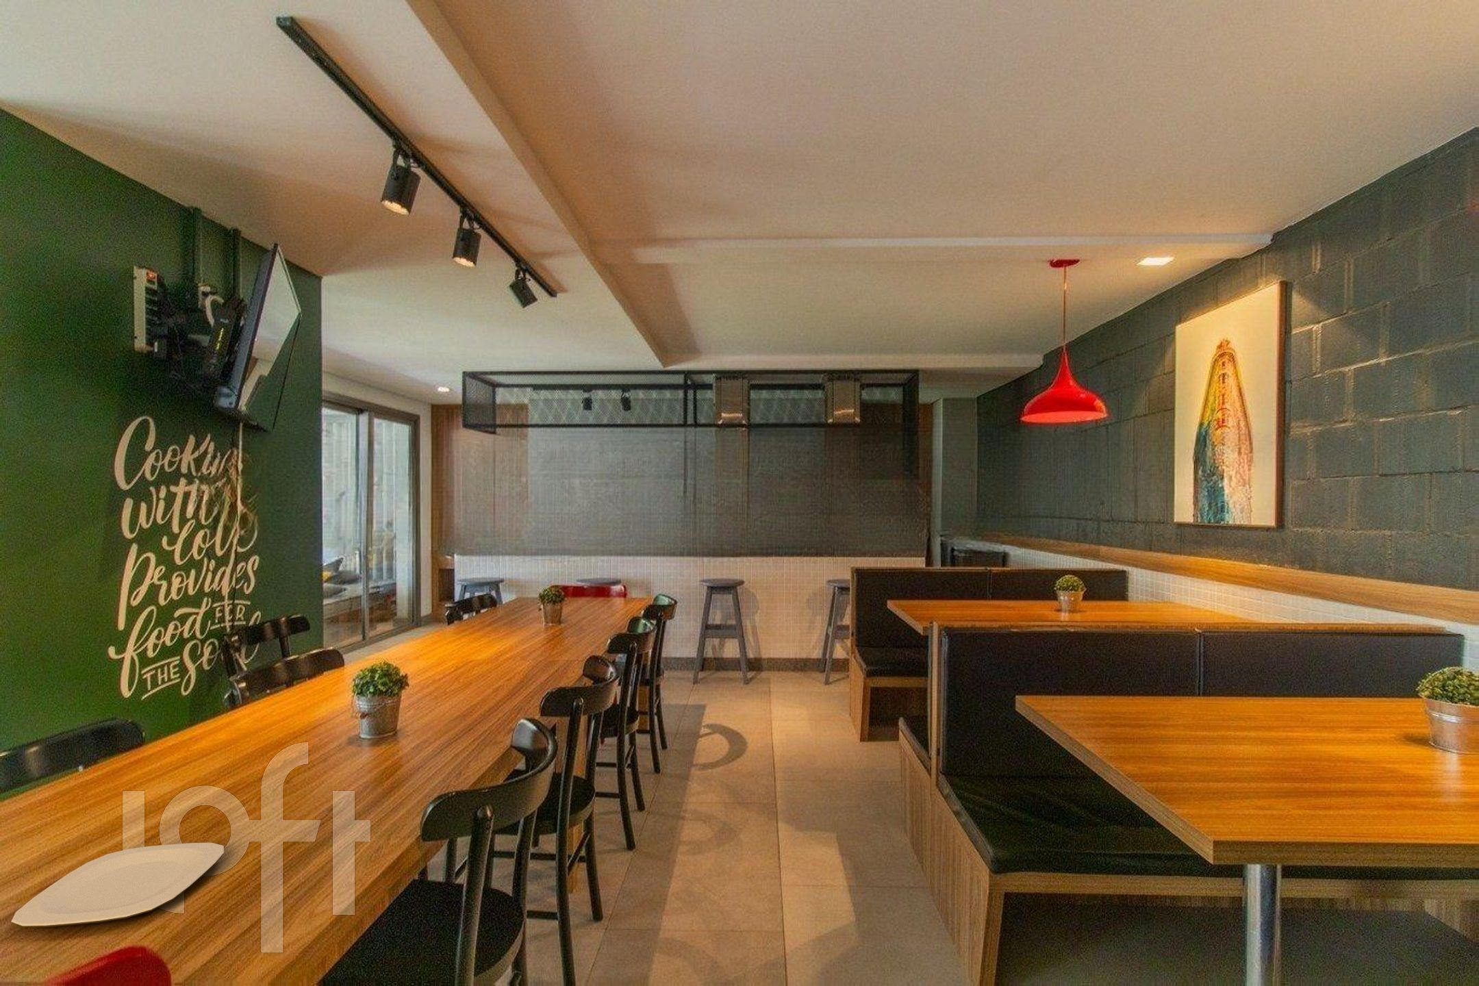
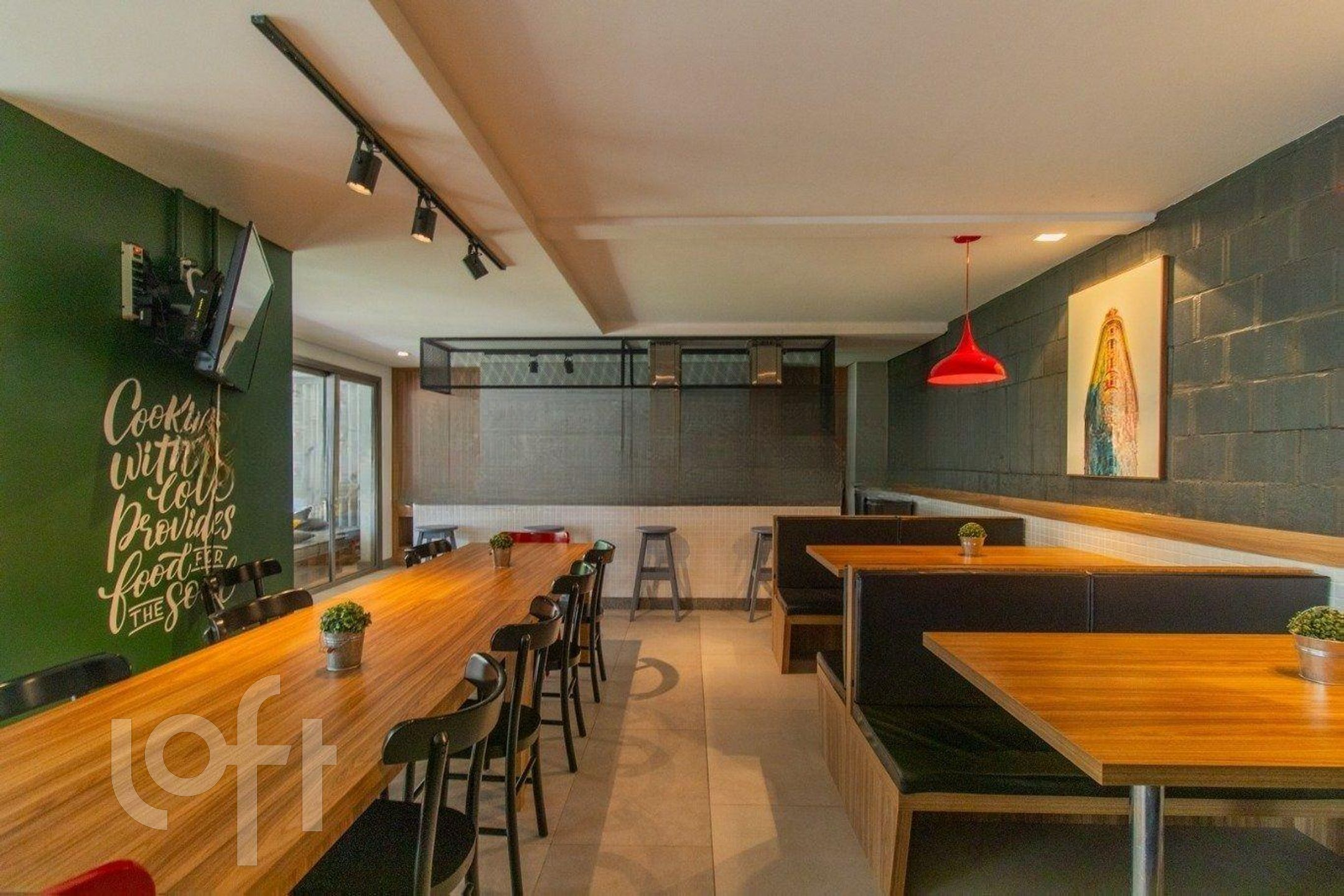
- plate [11,842,224,928]
